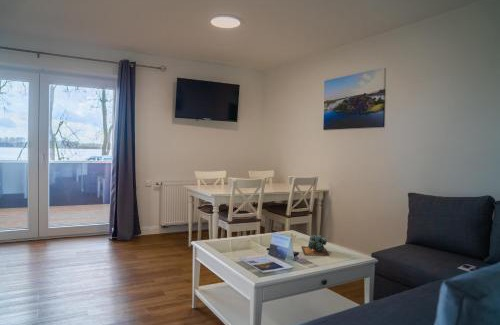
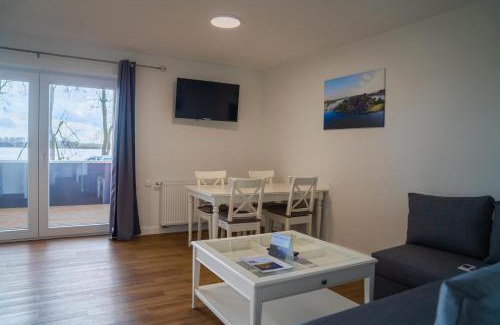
- succulent plant [301,234,331,257]
